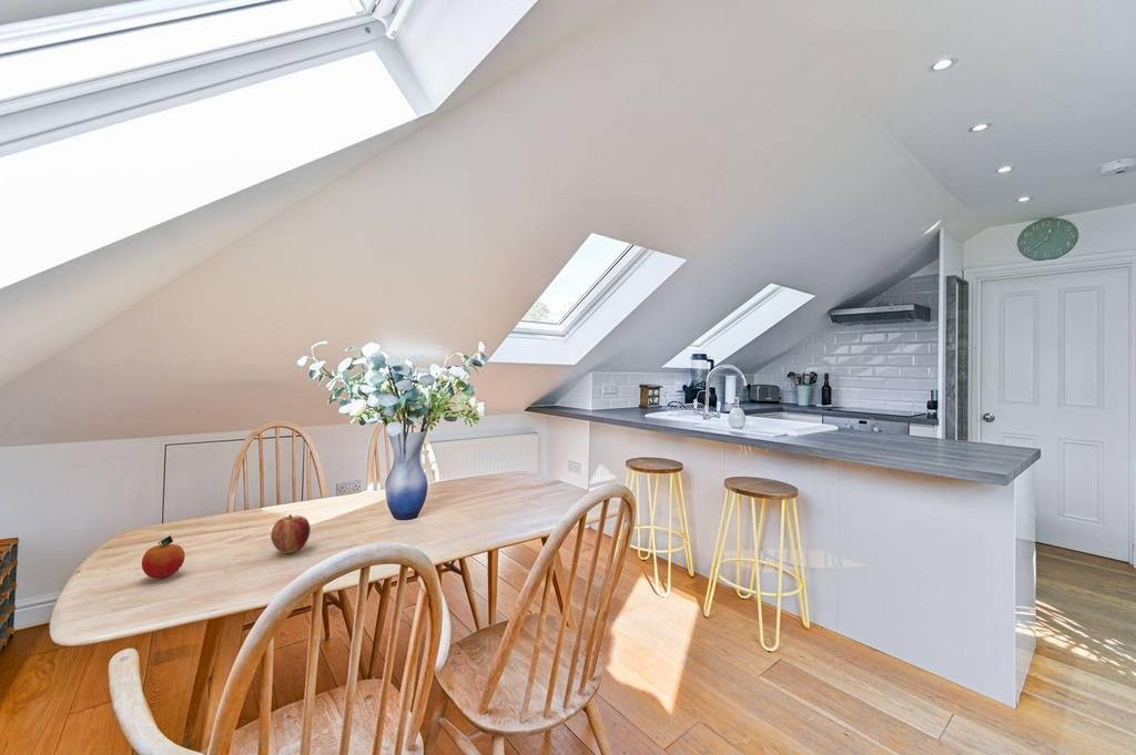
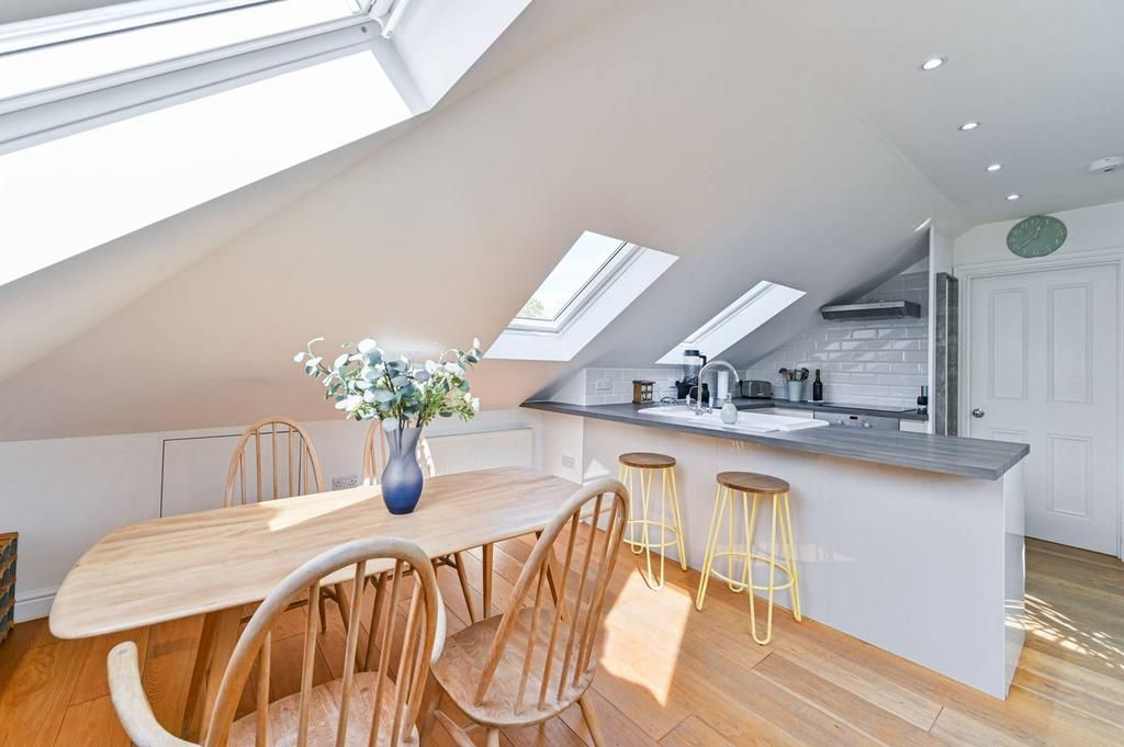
- fruit [141,534,186,580]
- apple [270,513,312,554]
